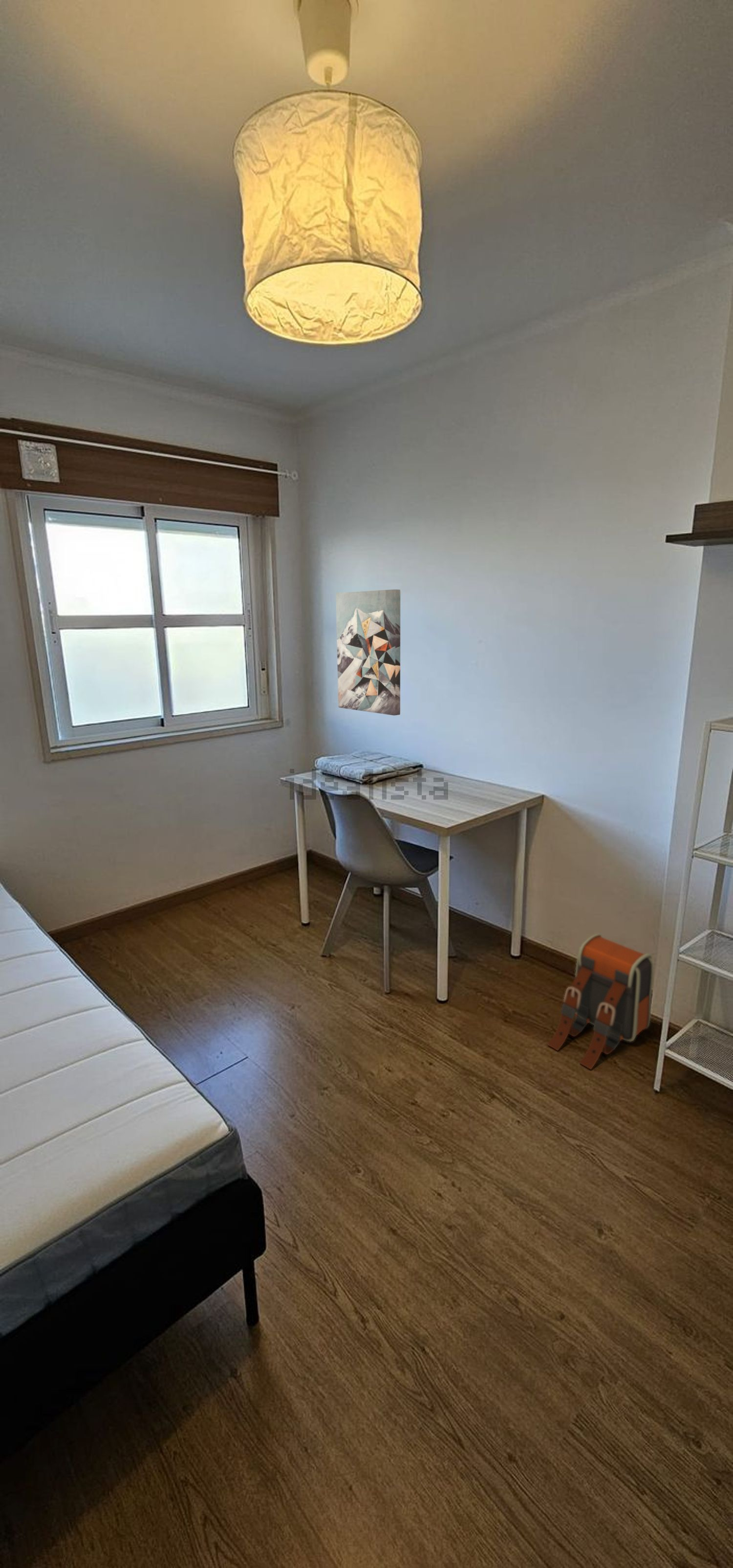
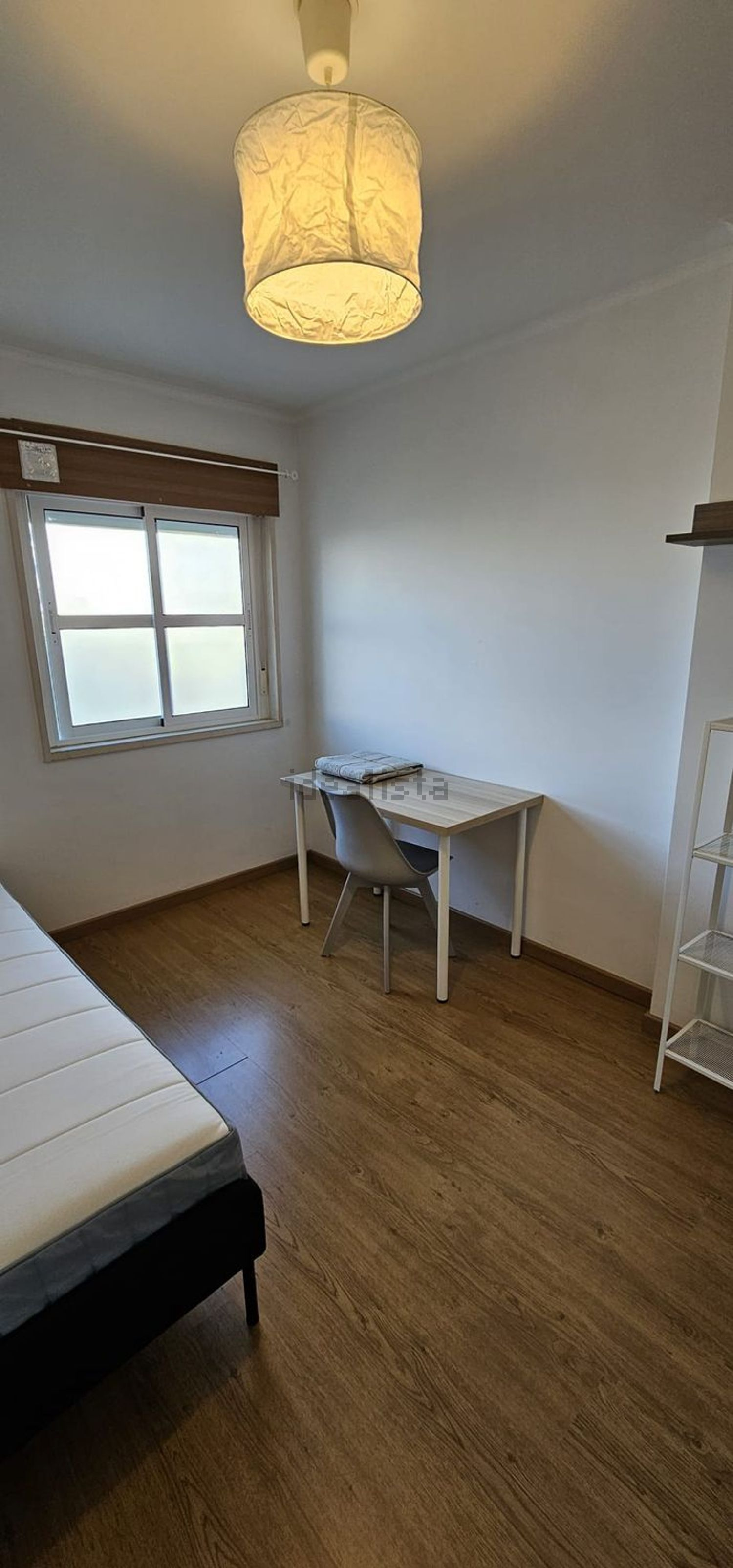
- wall art [335,589,401,716]
- backpack [547,933,653,1070]
